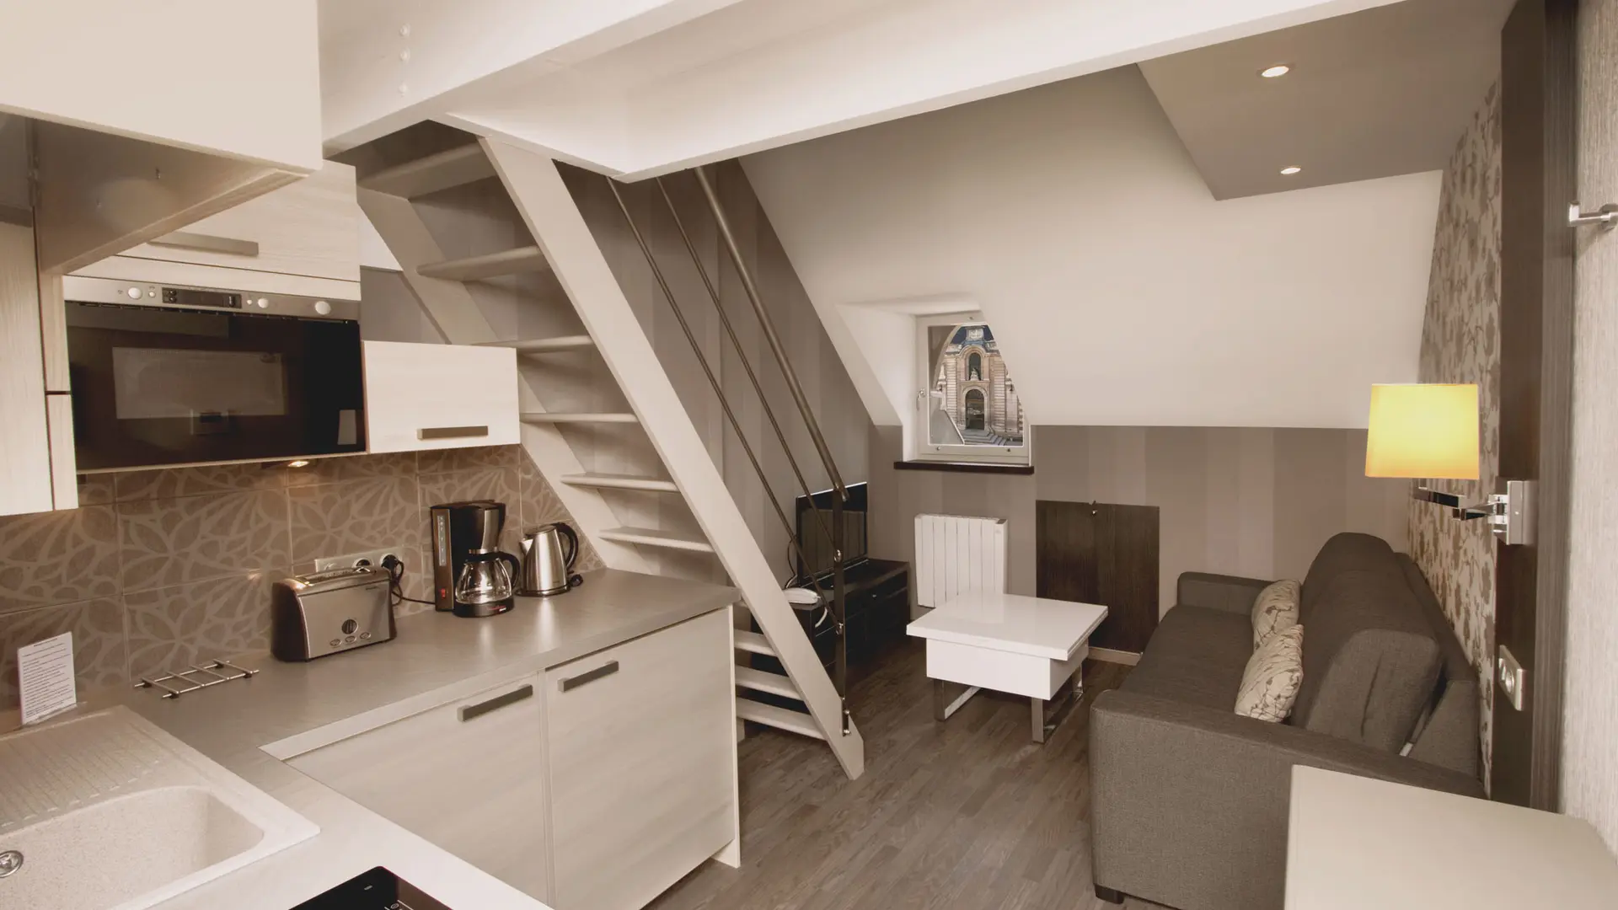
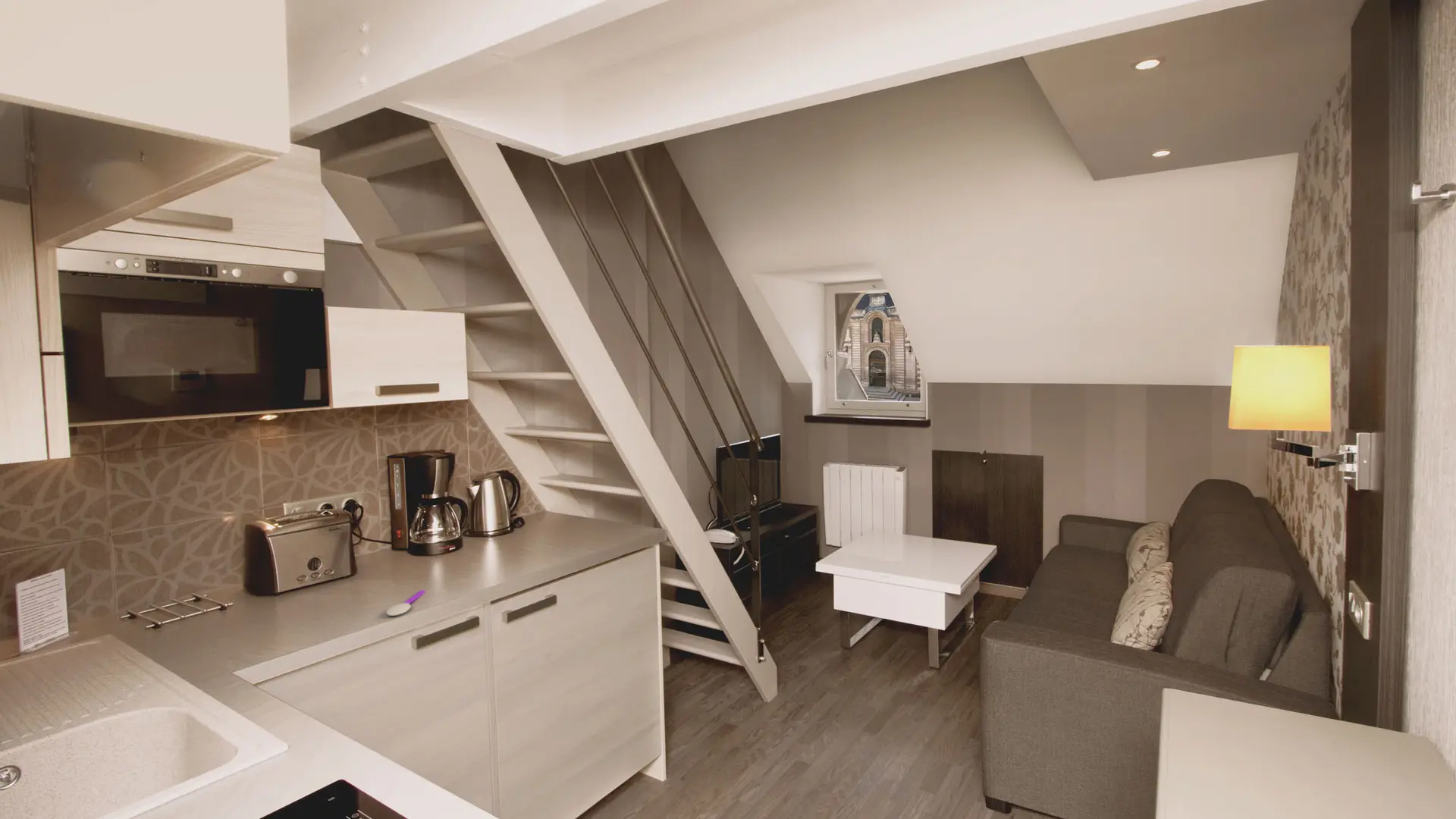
+ spoon [386,589,426,617]
